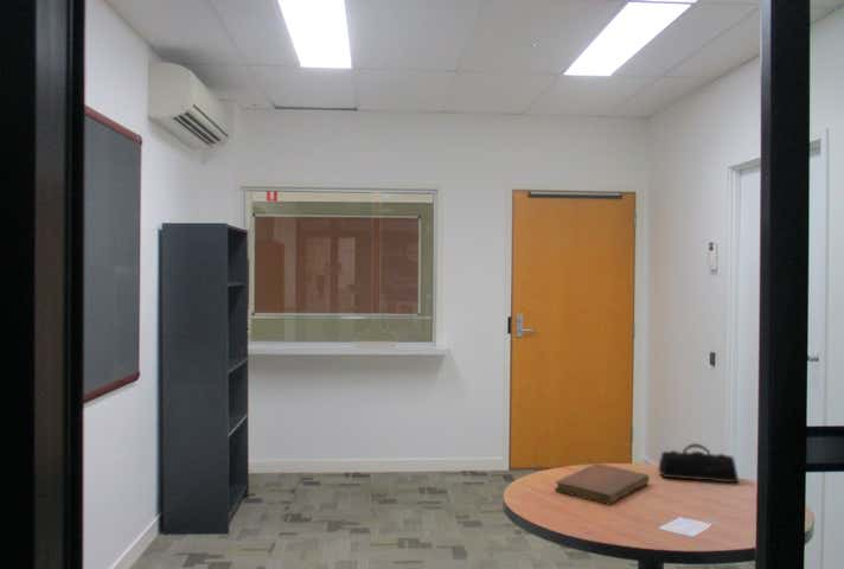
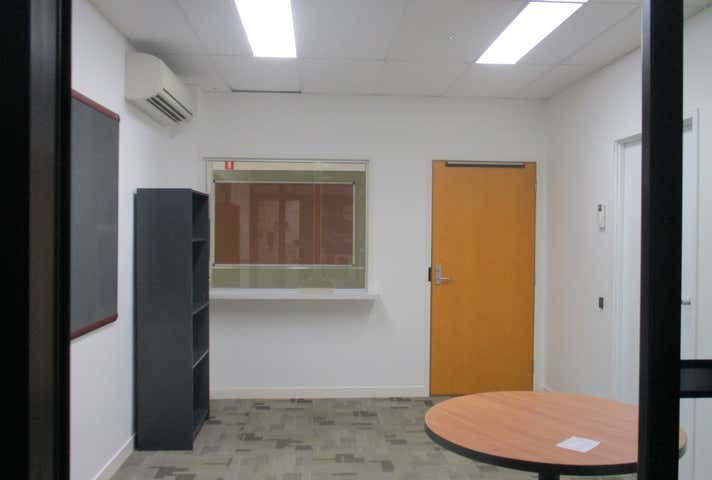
- pencil case [657,442,740,484]
- notebook [554,462,651,505]
